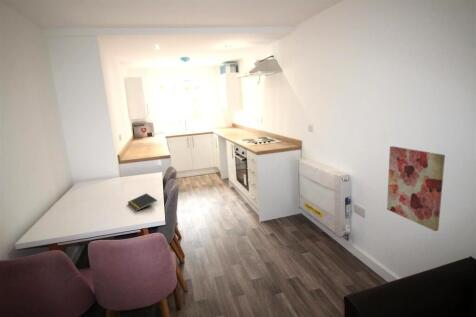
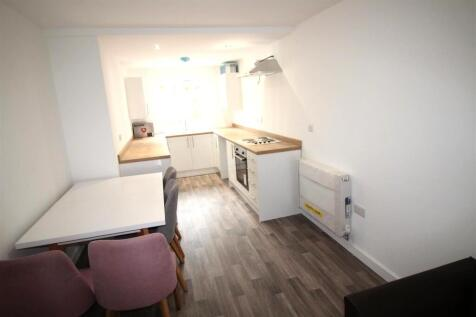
- notepad [127,192,158,212]
- wall art [386,145,446,232]
